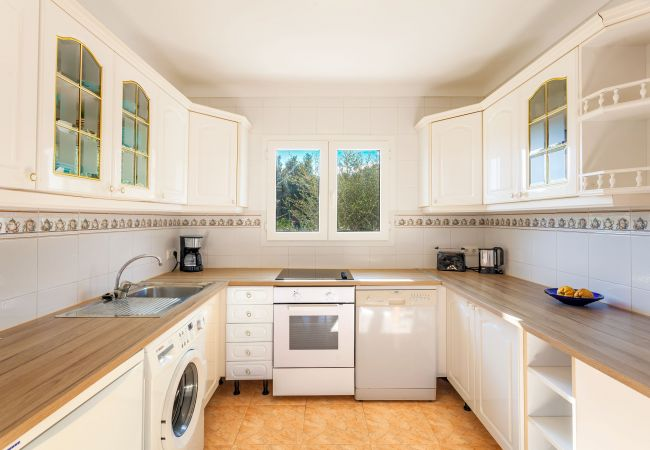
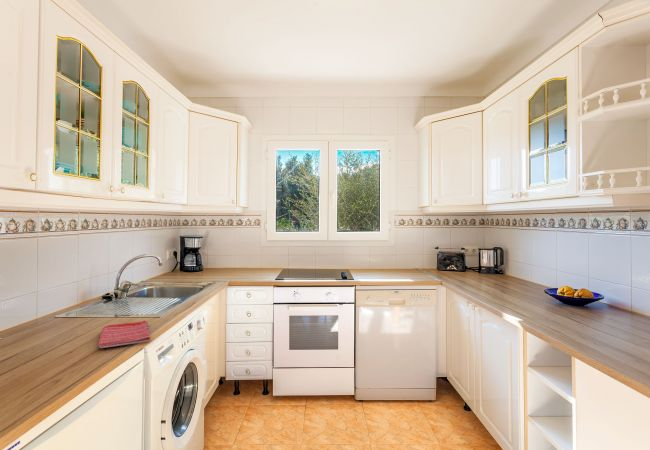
+ dish towel [97,320,151,349]
